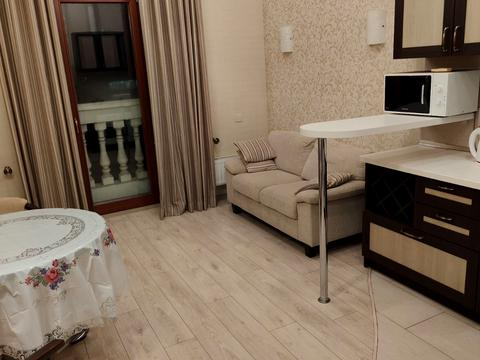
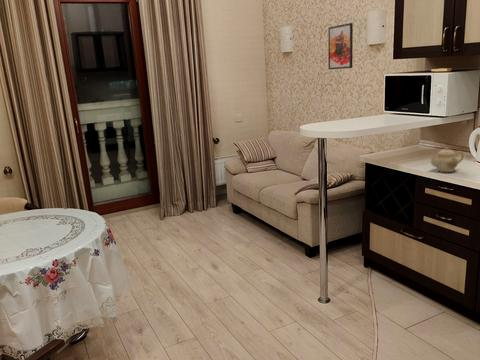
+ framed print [327,22,354,70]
+ teapot [429,147,465,173]
